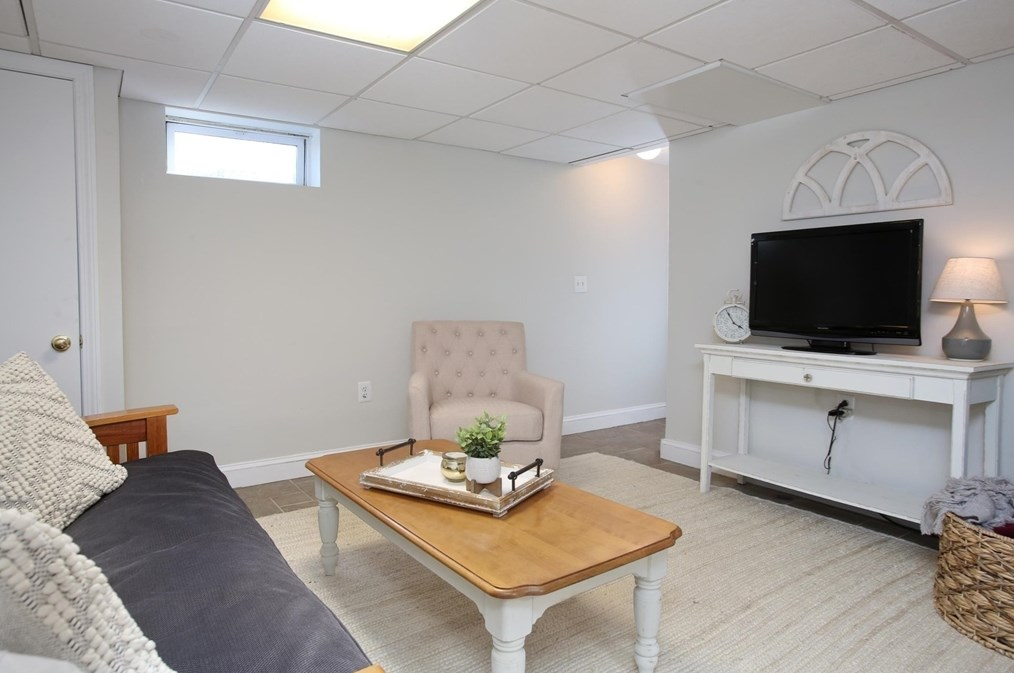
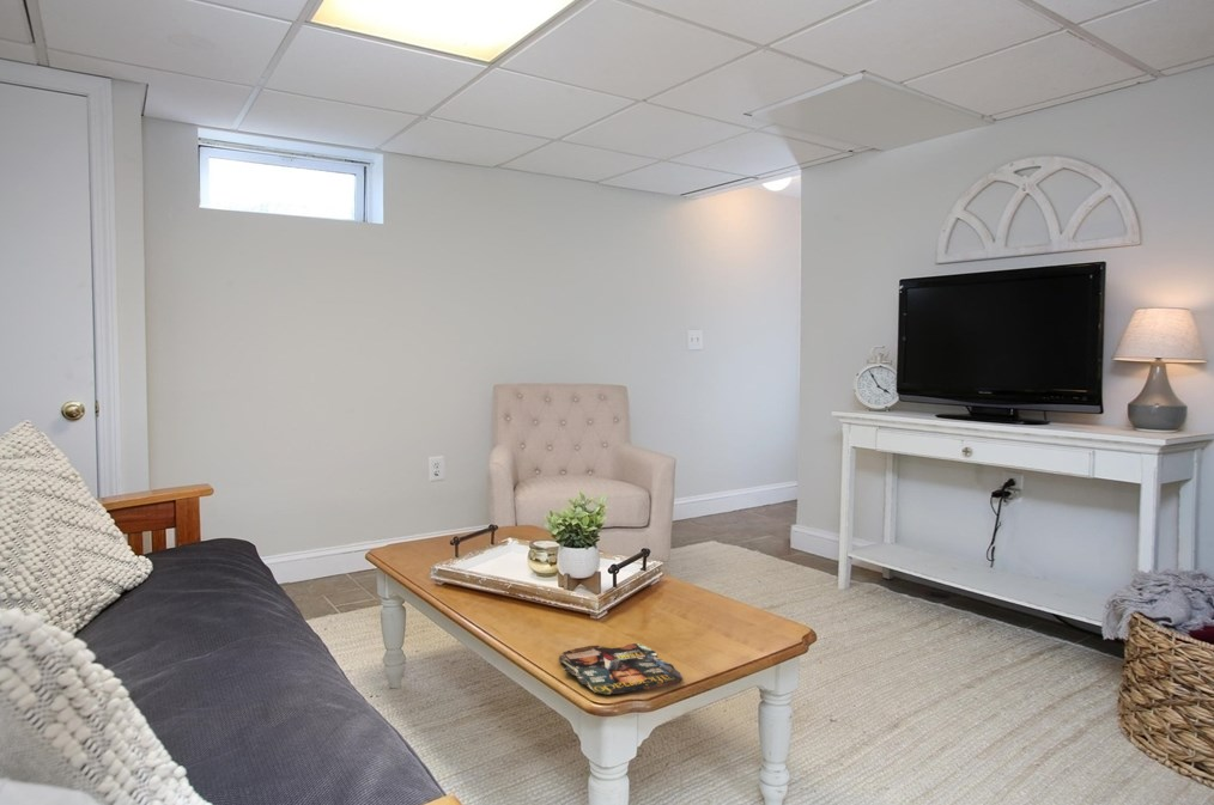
+ magazine [558,642,684,695]
